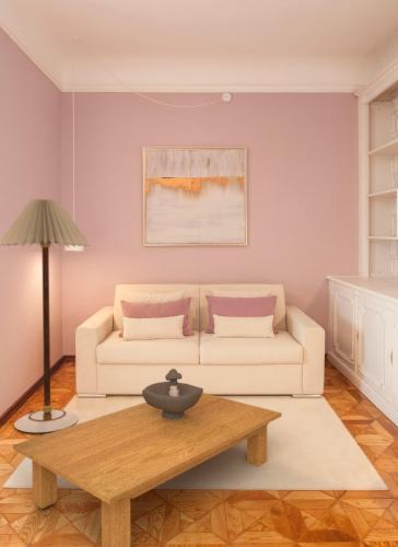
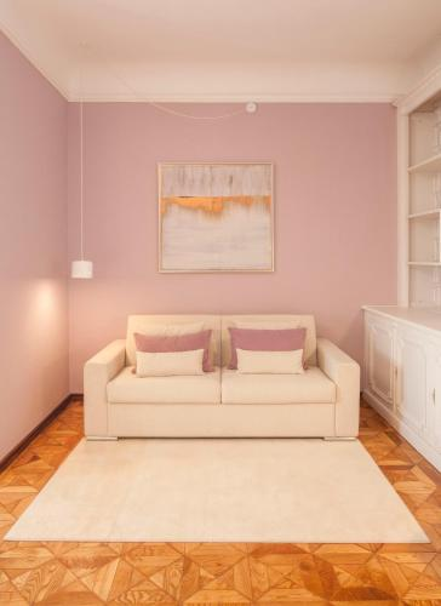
- decorative bowl [141,368,204,420]
- floor lamp [0,197,92,433]
- coffee table [12,392,283,547]
